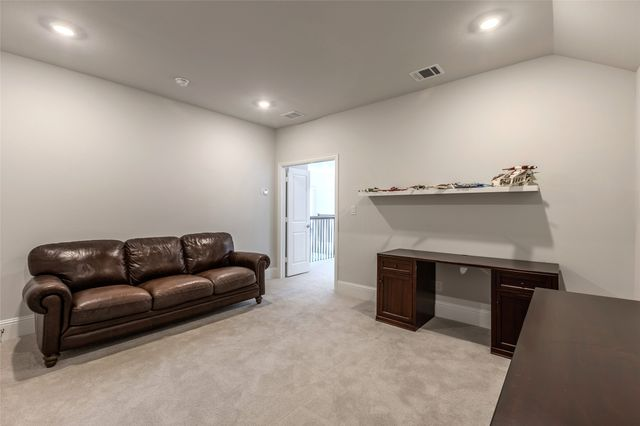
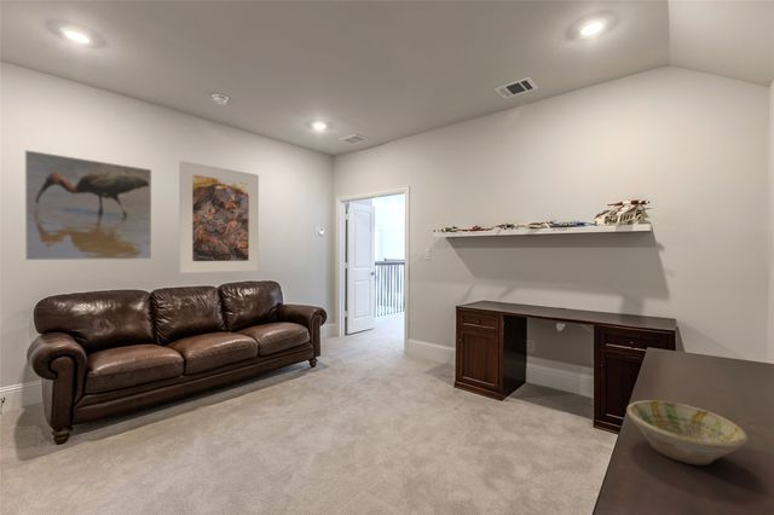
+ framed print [24,149,152,261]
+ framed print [178,160,260,274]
+ bowl [625,399,749,467]
